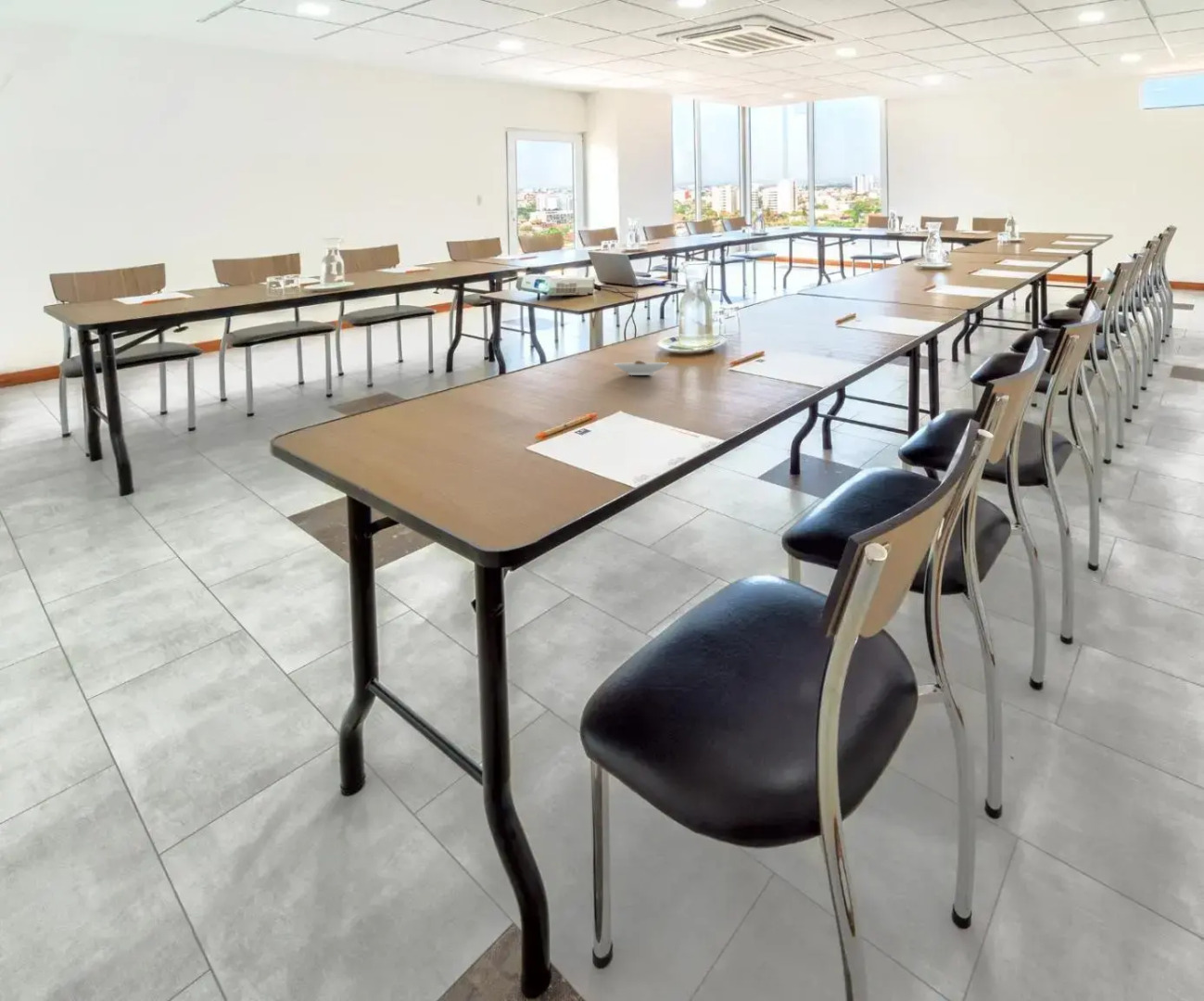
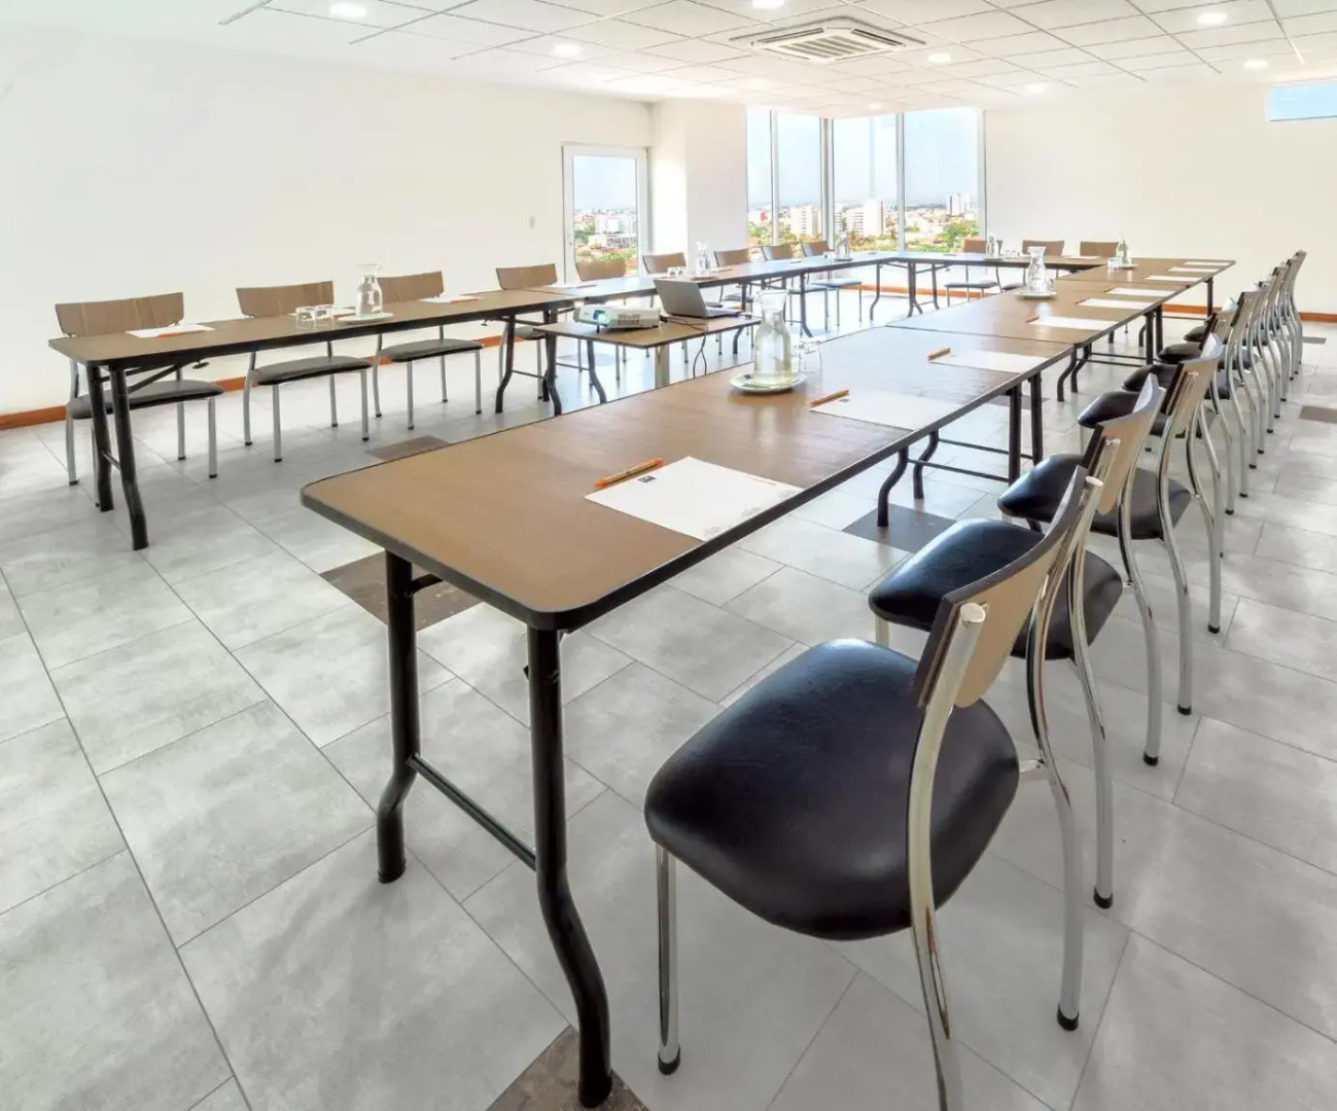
- saucer [613,360,669,376]
